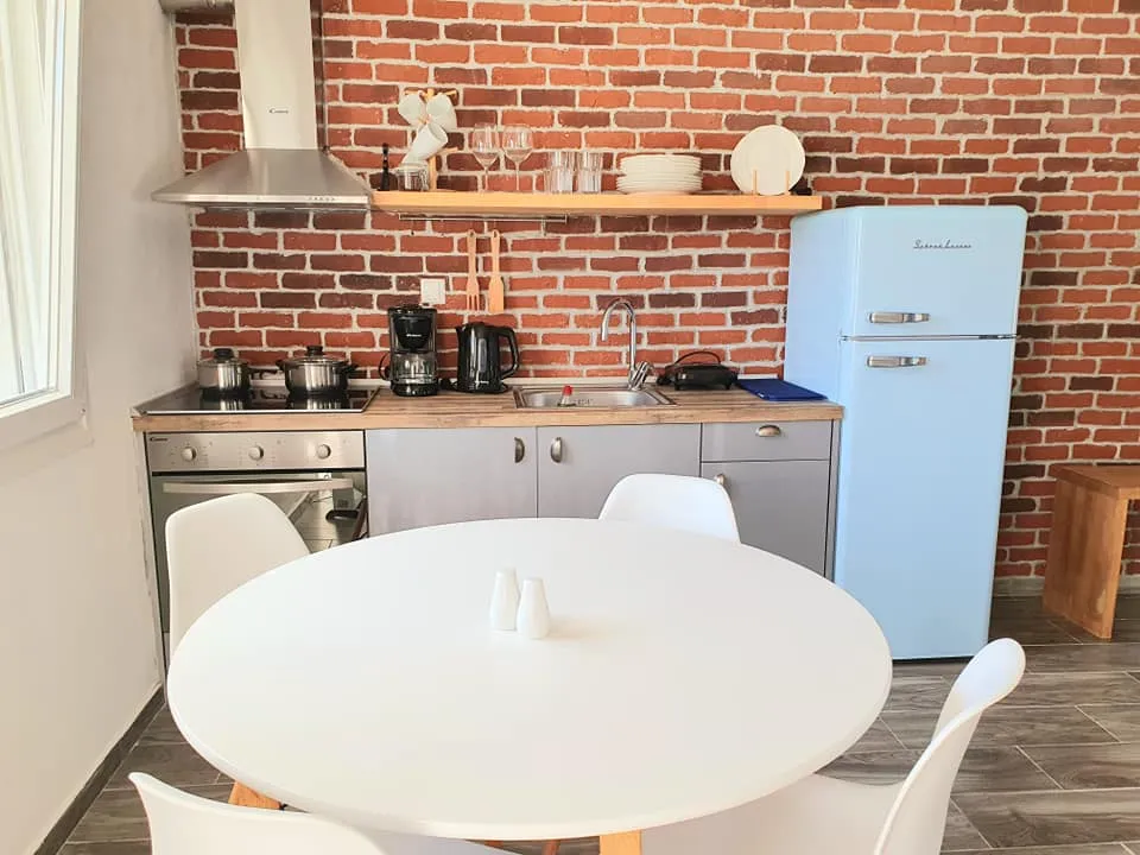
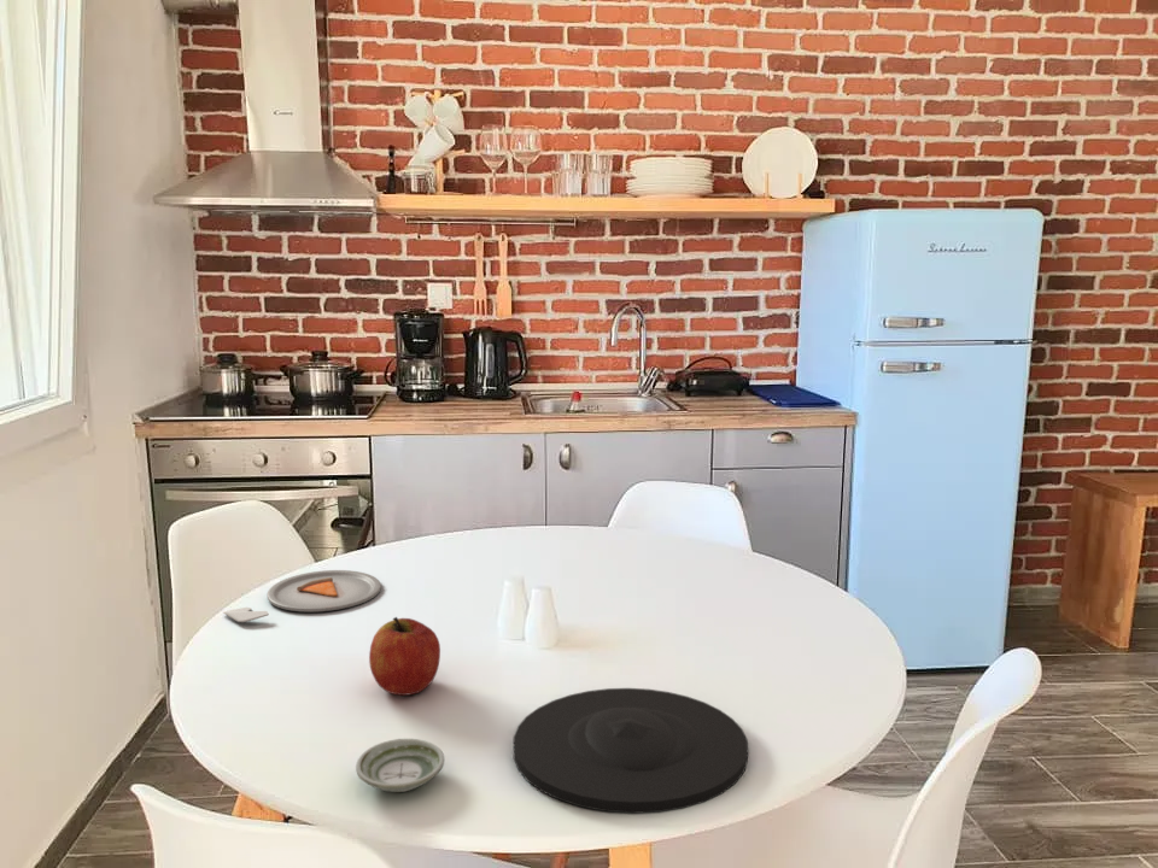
+ apple [368,616,441,697]
+ plate [513,687,749,815]
+ dinner plate [222,569,382,623]
+ saucer [355,738,445,793]
